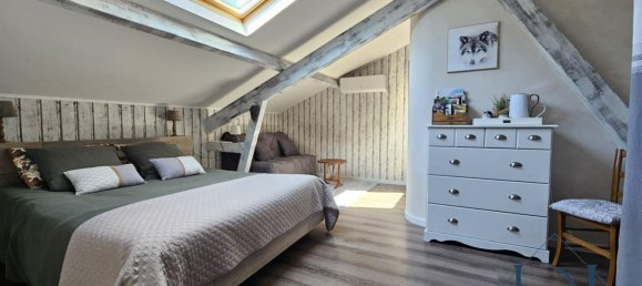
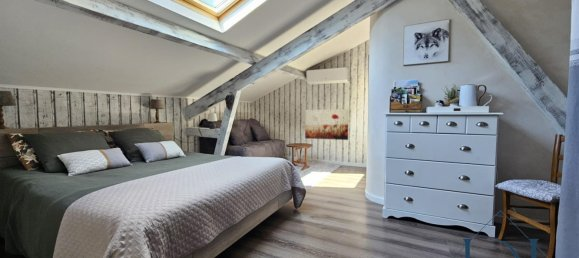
+ wall art [304,108,350,141]
